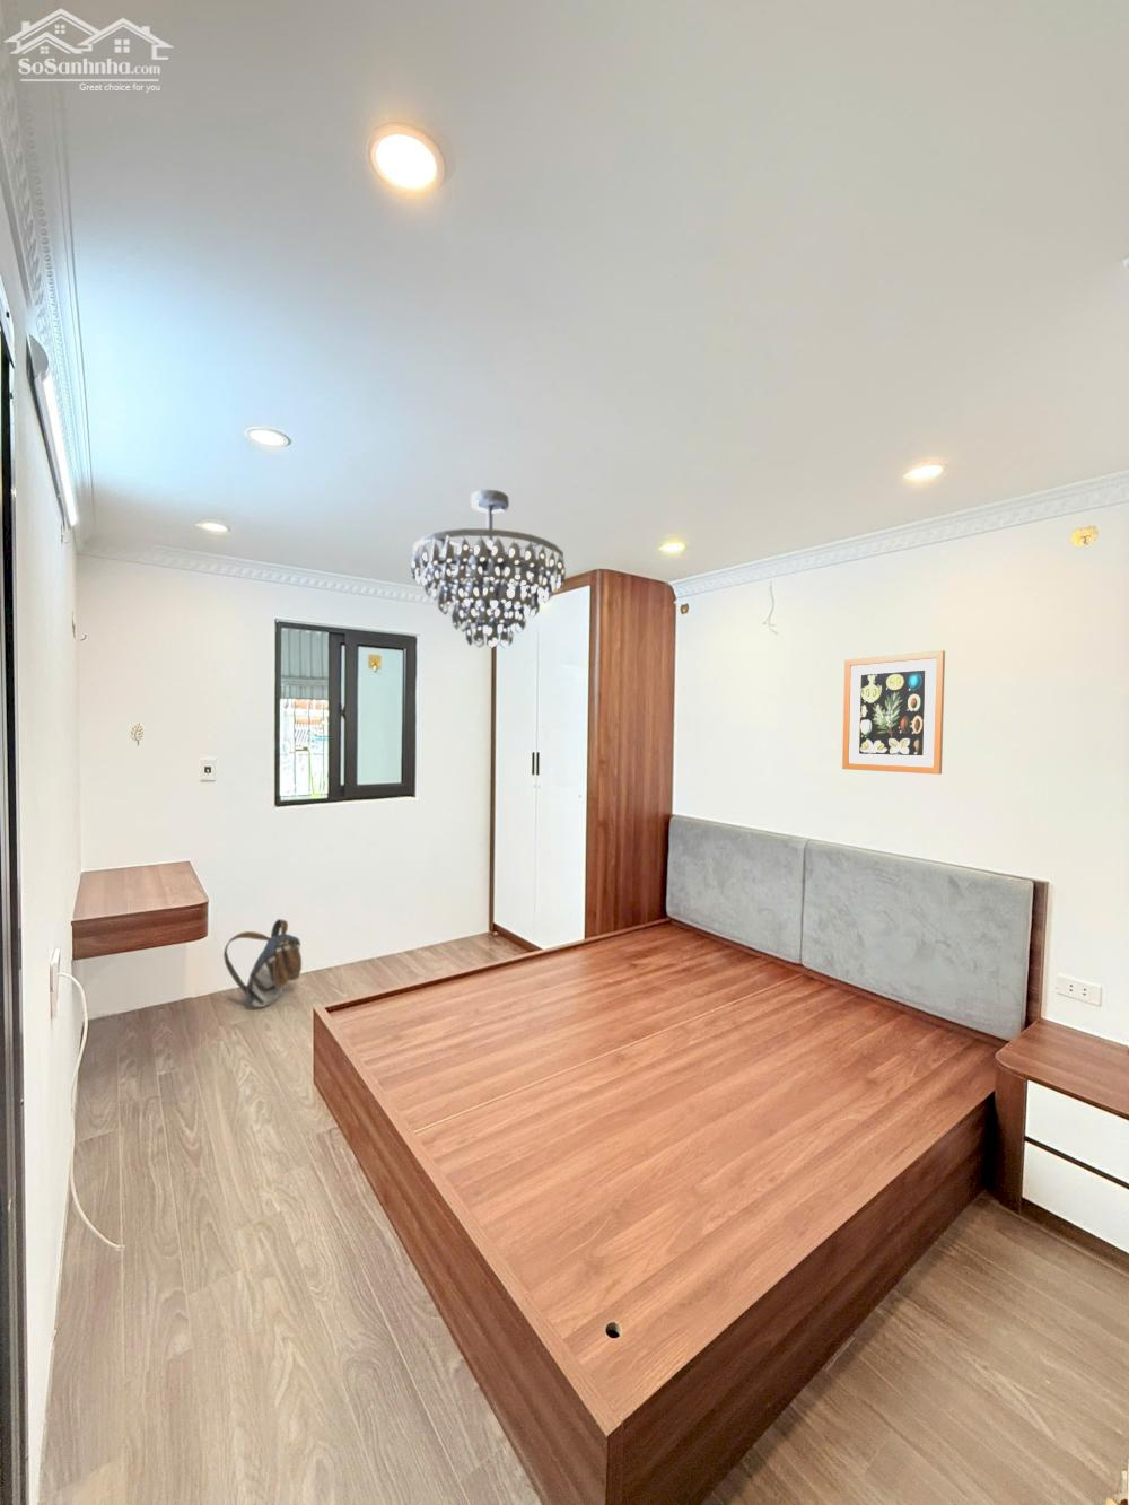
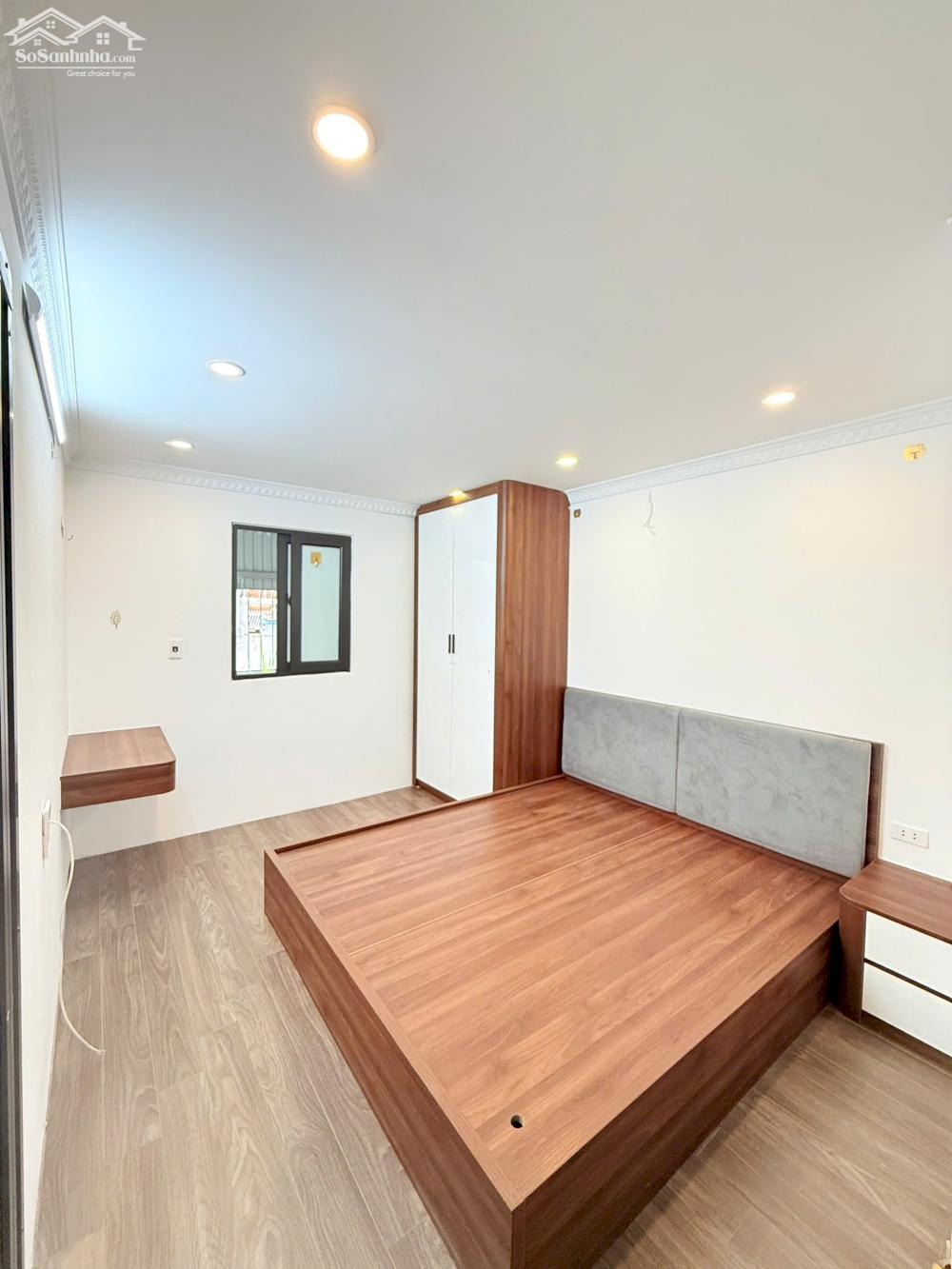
- wall art [841,649,946,776]
- backpack [223,918,302,1008]
- chandelier [410,489,567,649]
